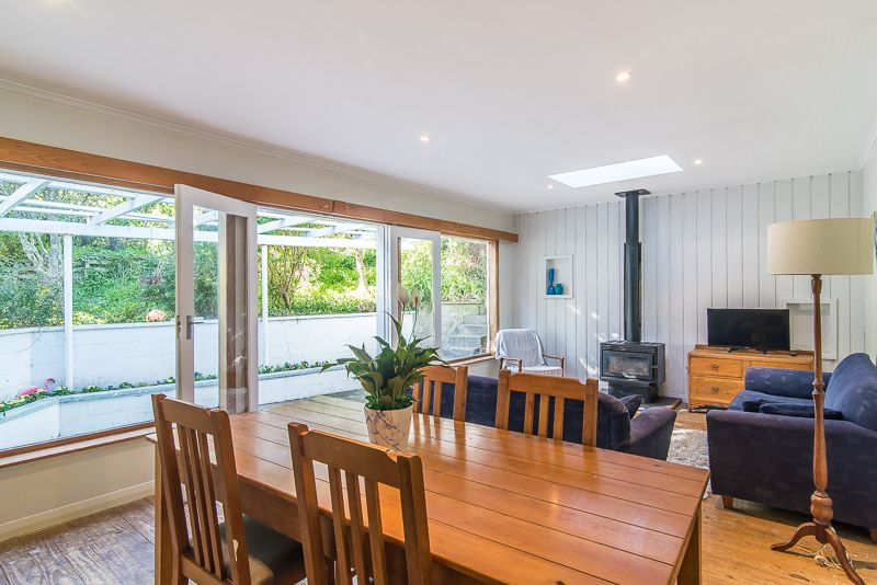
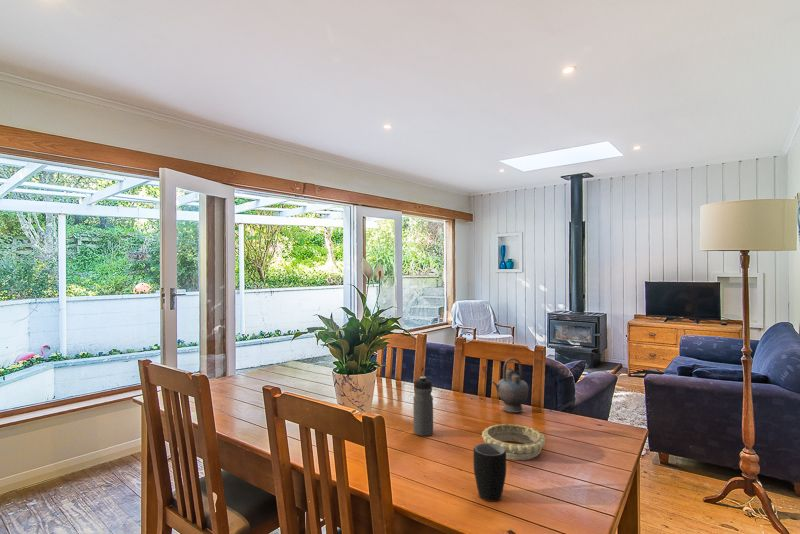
+ mug [472,442,507,502]
+ water bottle [412,375,434,437]
+ teapot [491,357,530,413]
+ decorative bowl [481,423,547,461]
